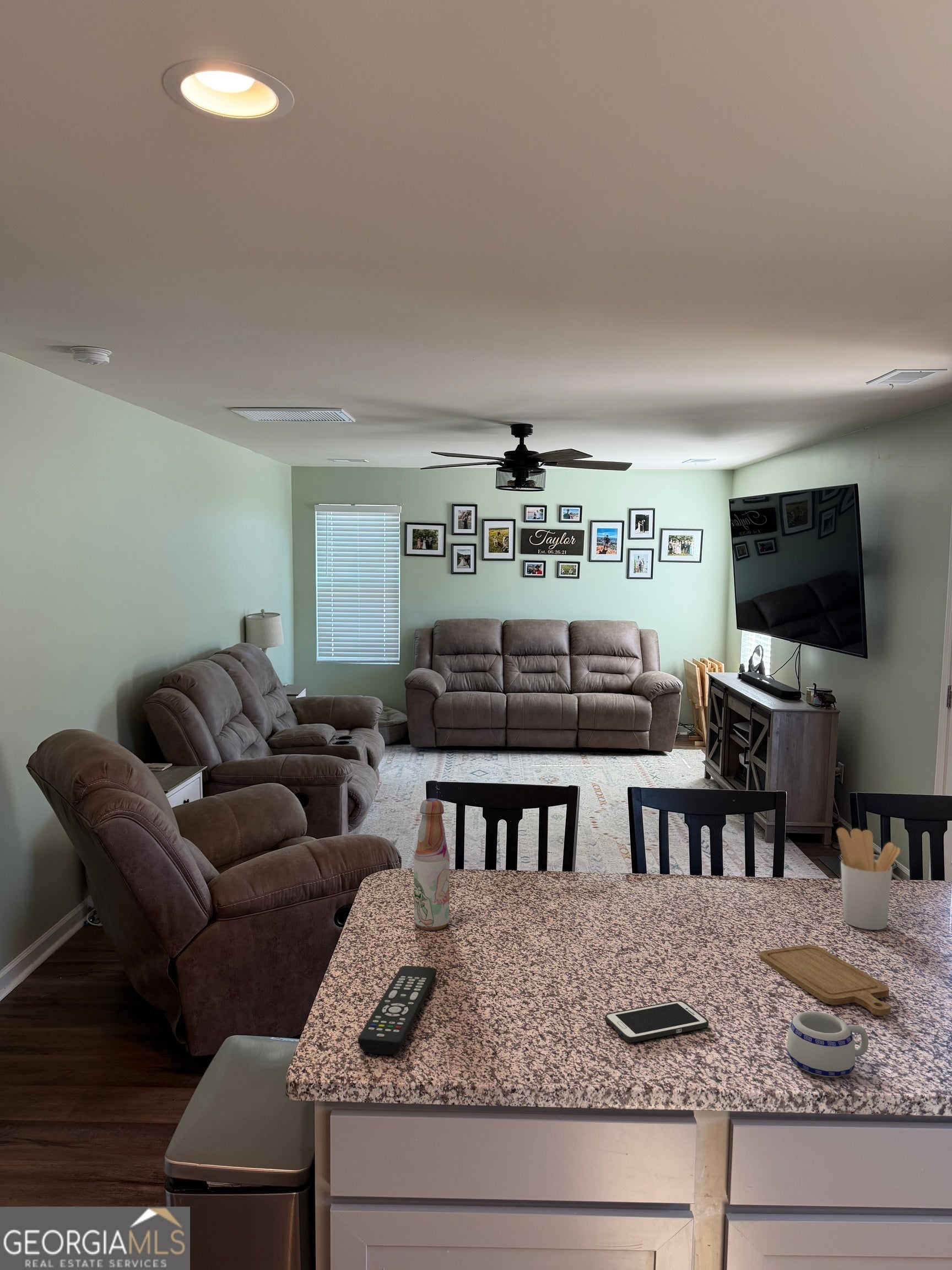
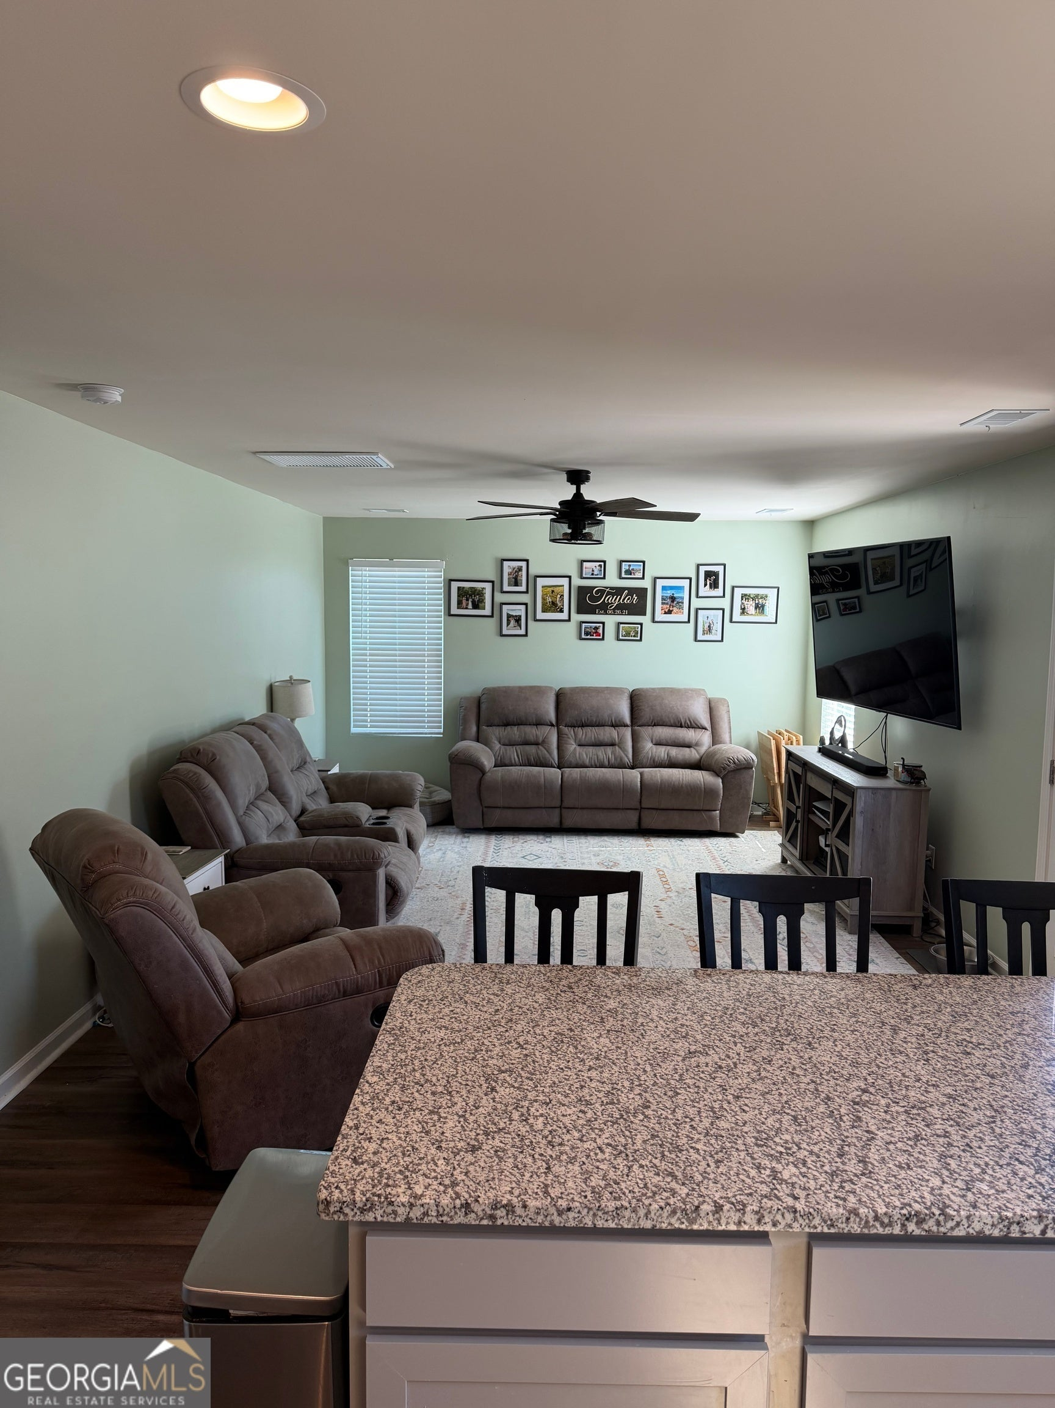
- mug [786,1011,869,1078]
- utensil holder [836,827,901,930]
- cell phone [604,1000,709,1043]
- remote control [358,965,437,1055]
- chopping board [759,944,891,1016]
- bottle [413,798,450,931]
